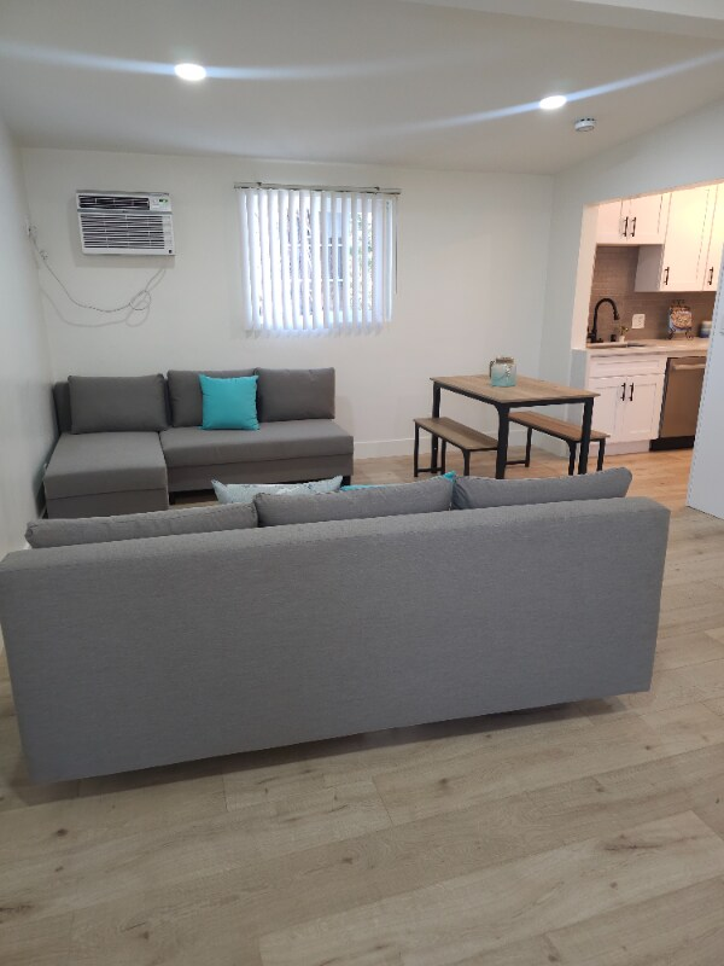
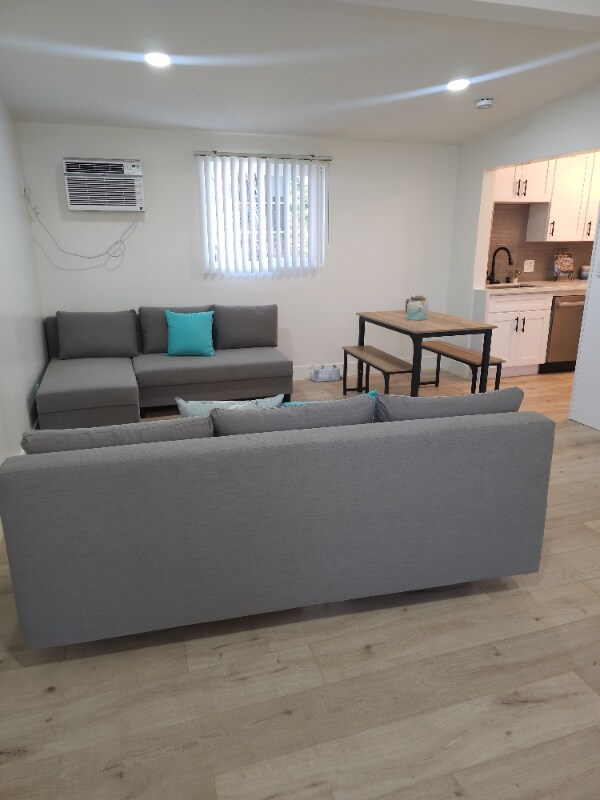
+ storage bin [309,363,341,383]
